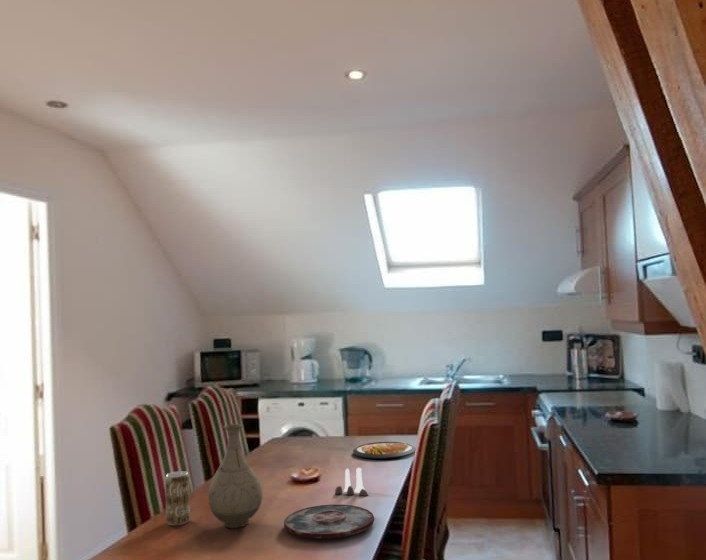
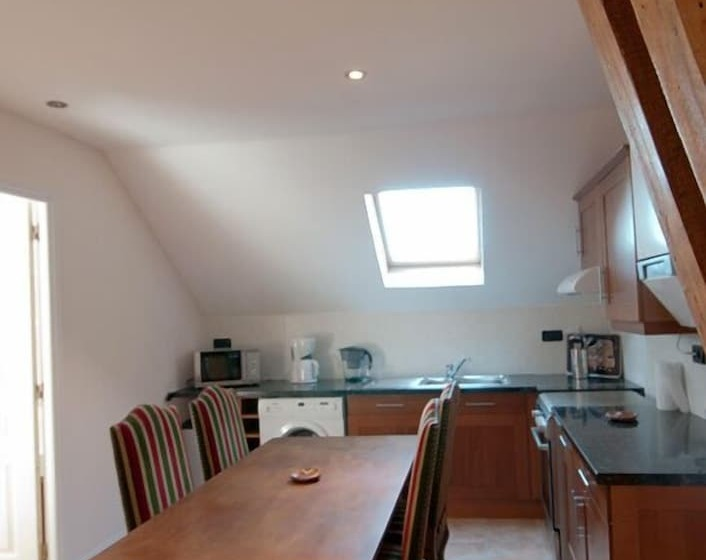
- vase [207,423,264,529]
- dish [352,441,417,460]
- salt and pepper shaker set [334,467,369,497]
- plate [283,504,375,539]
- beverage can [164,470,191,526]
